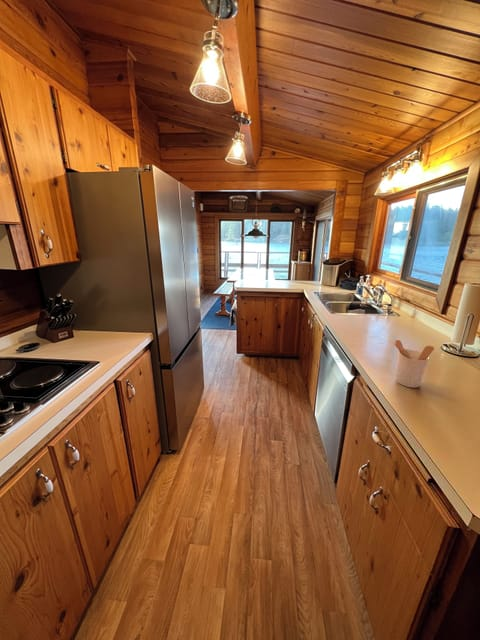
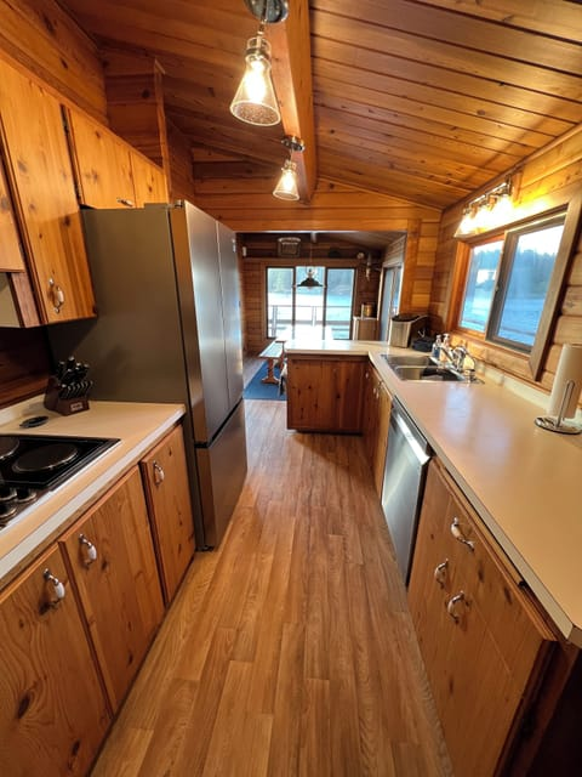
- utensil holder [393,339,435,389]
